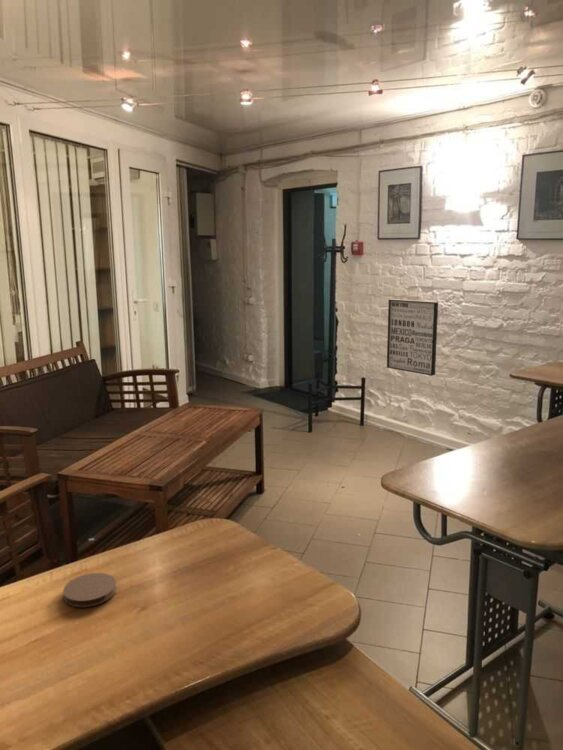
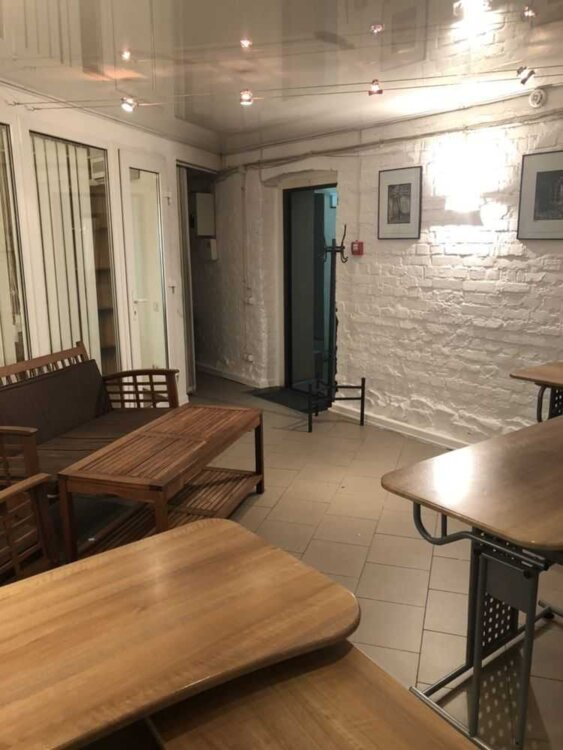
- coaster [62,572,117,608]
- wall art [386,298,439,377]
